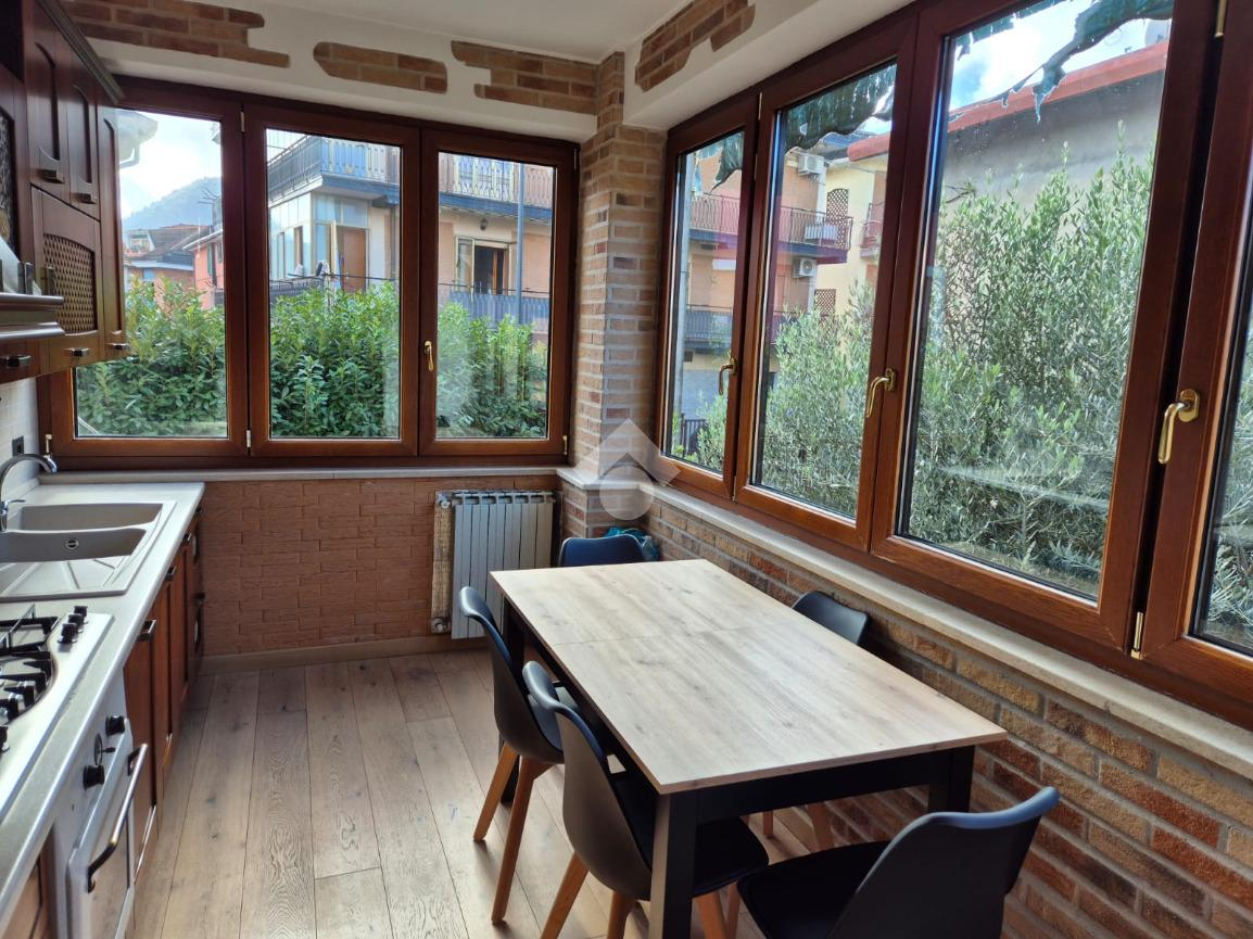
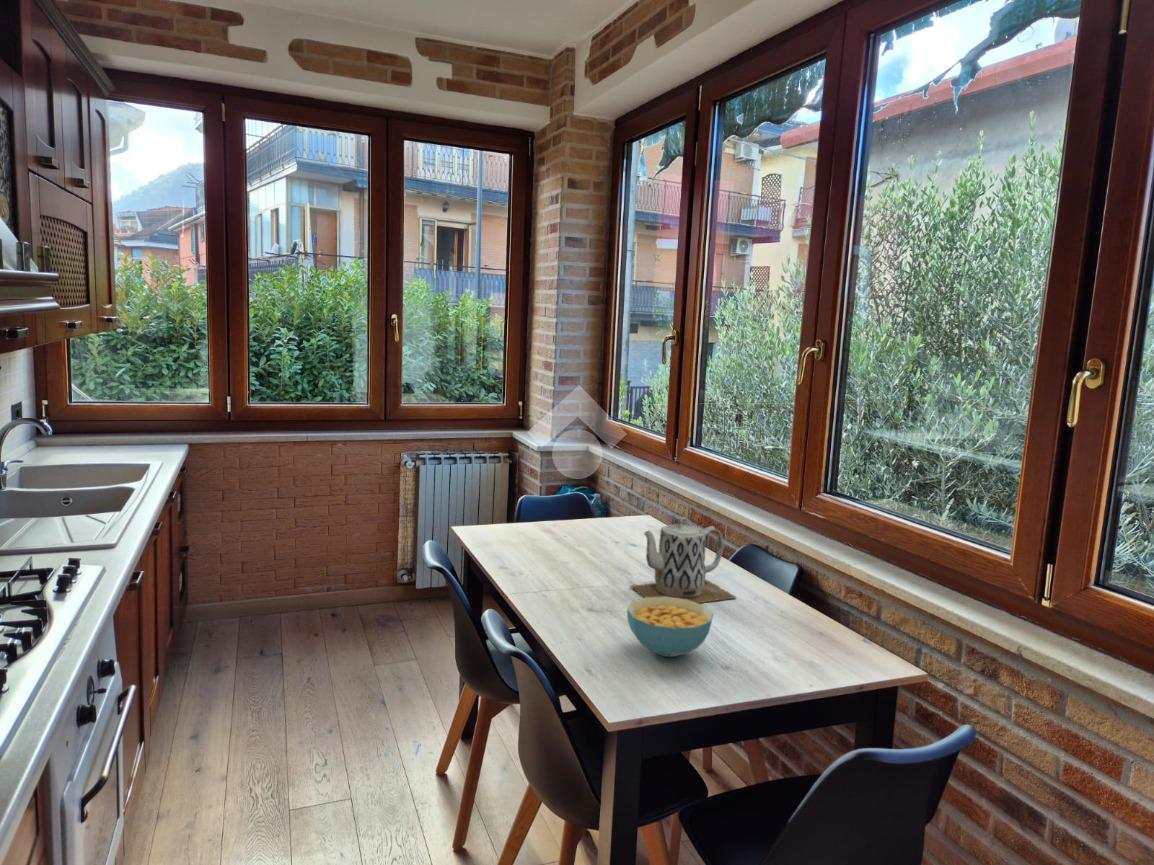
+ teapot [629,516,738,604]
+ cereal bowl [626,596,714,658]
